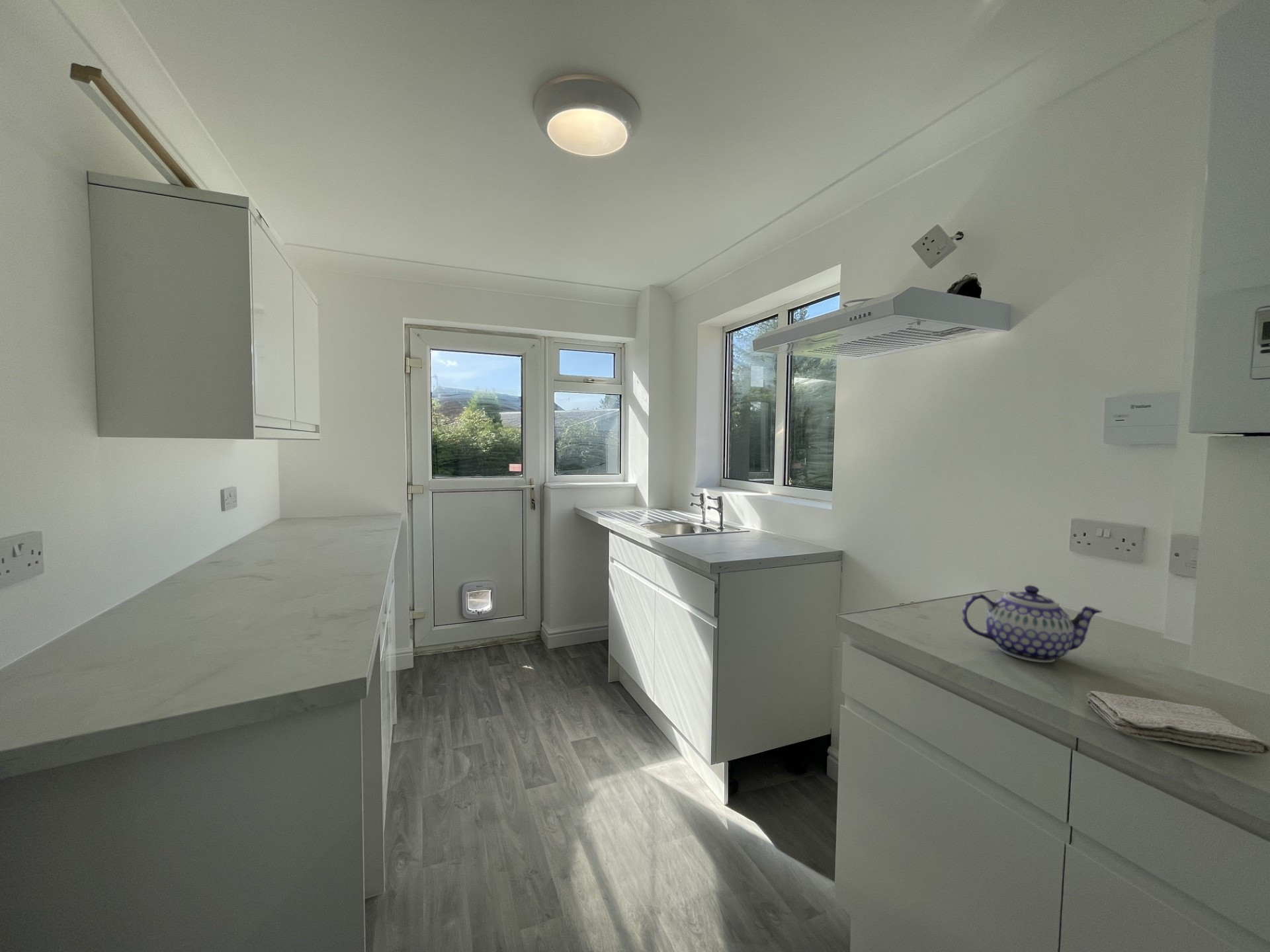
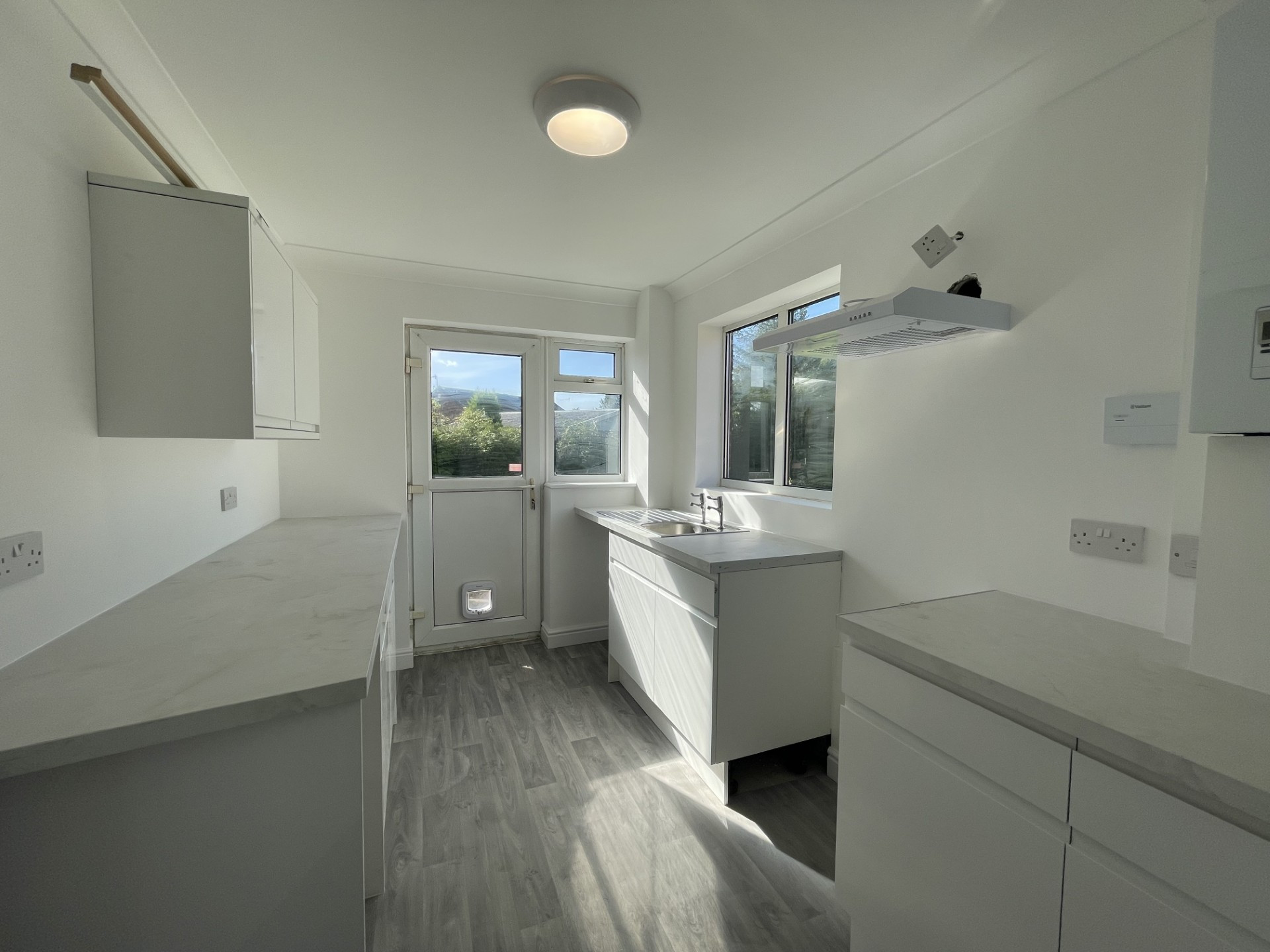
- washcloth [1085,690,1270,756]
- teapot [961,584,1103,663]
